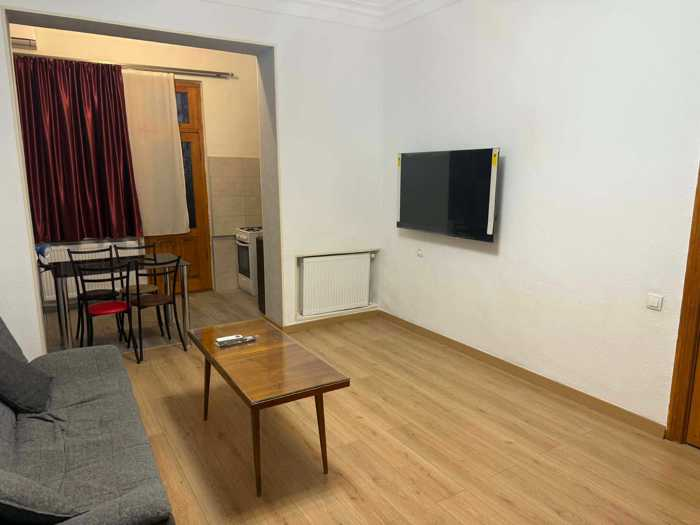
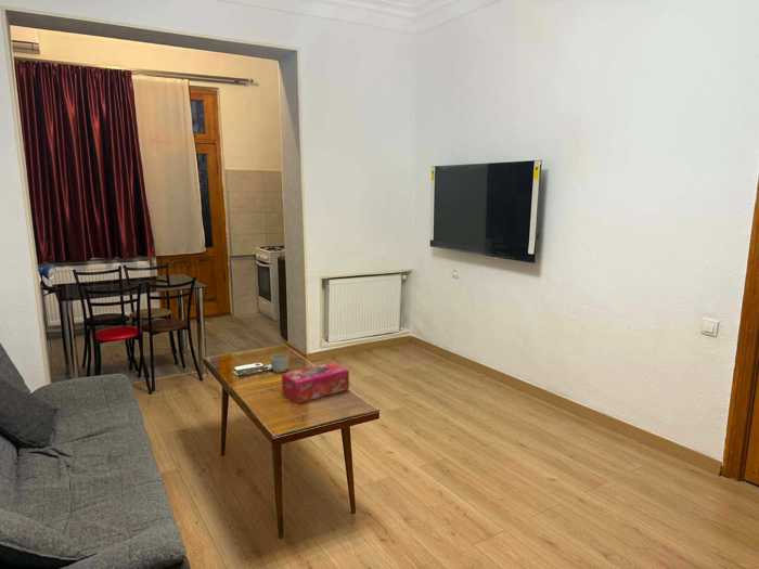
+ mug [270,352,290,373]
+ tissue box [281,361,350,404]
